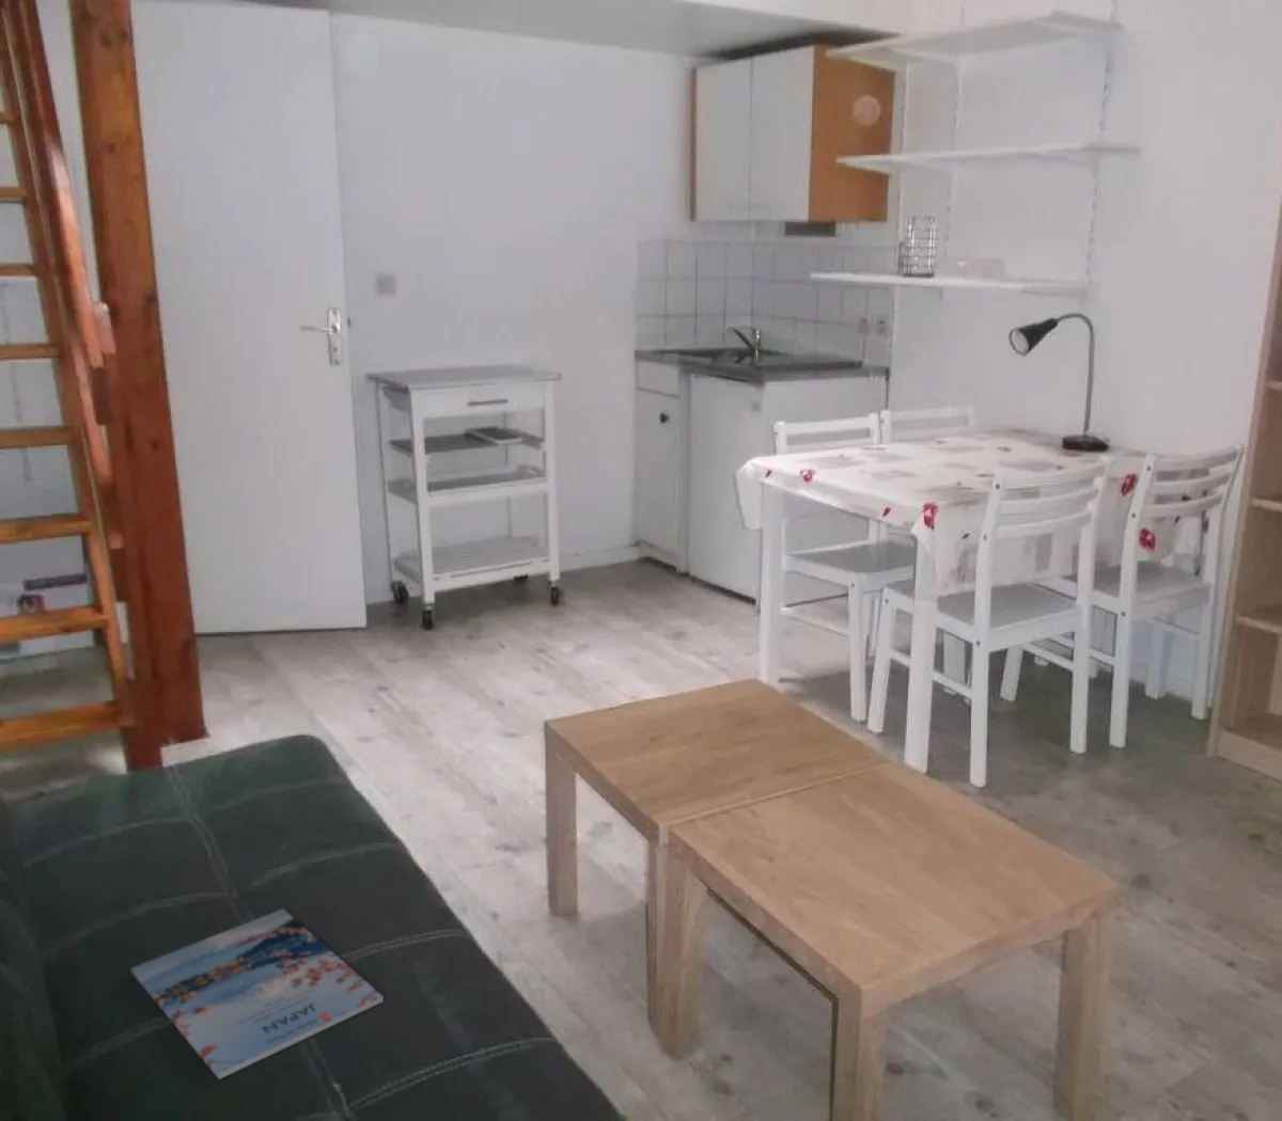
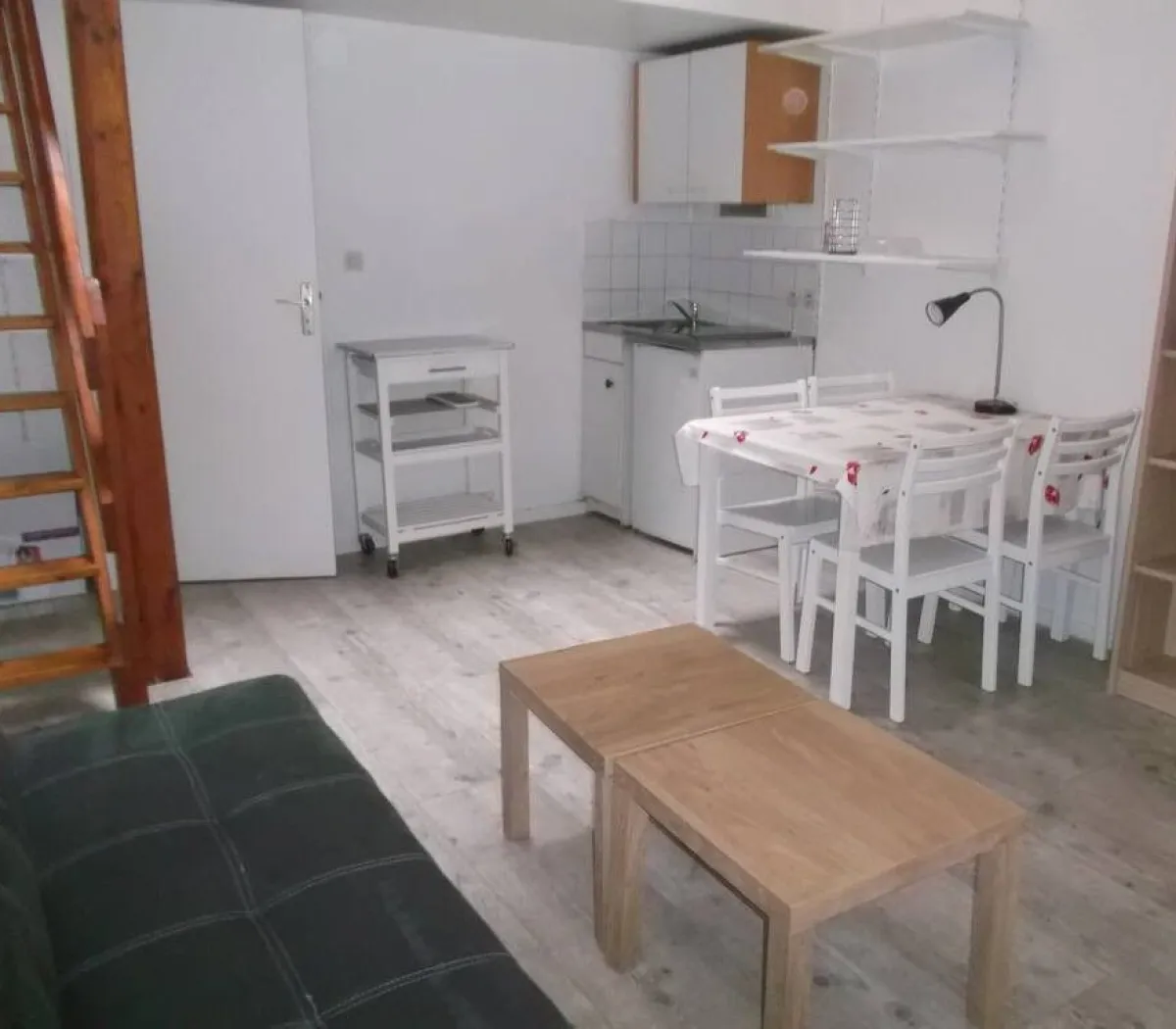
- magazine [131,907,385,1081]
